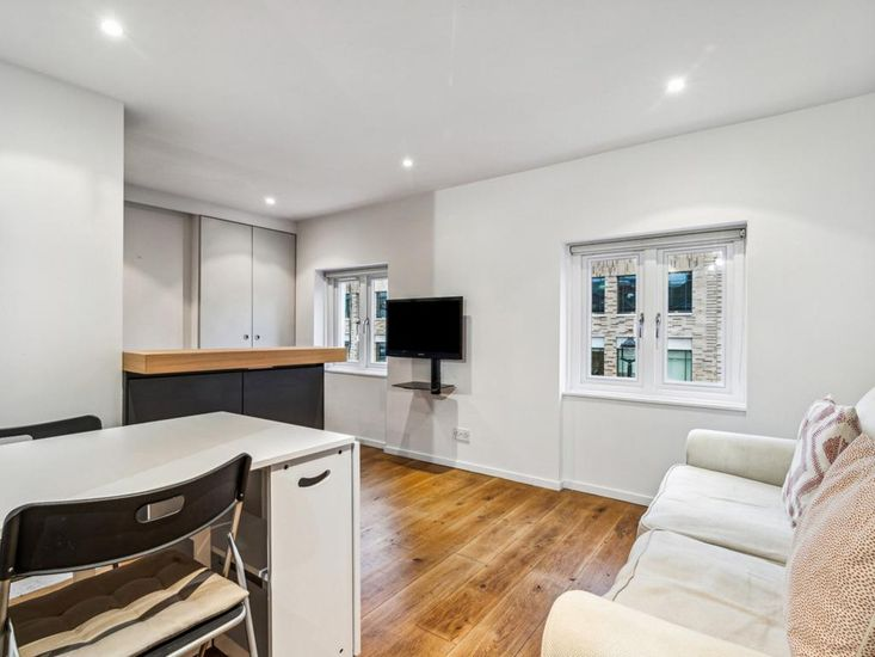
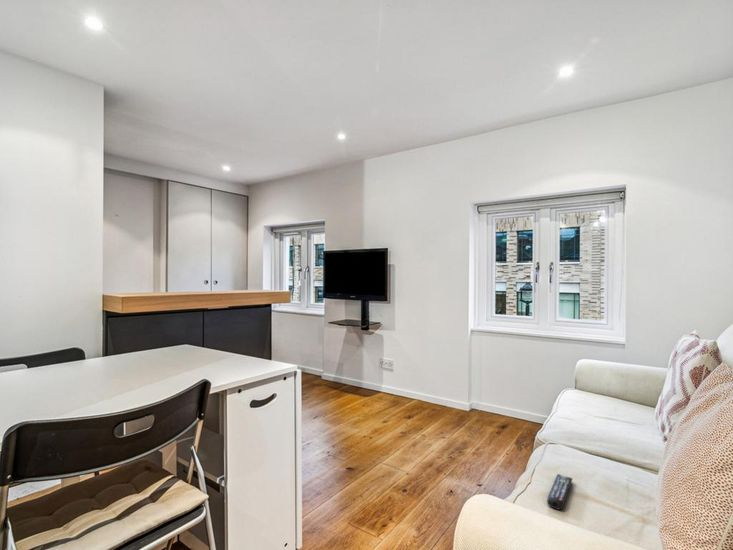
+ remote control [546,473,573,511]
